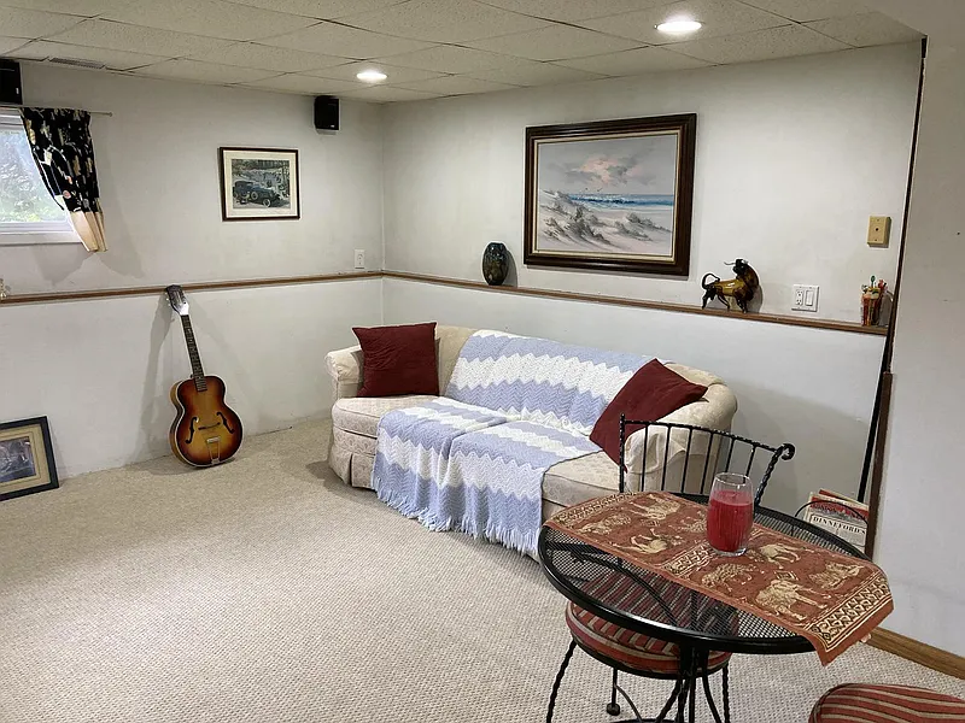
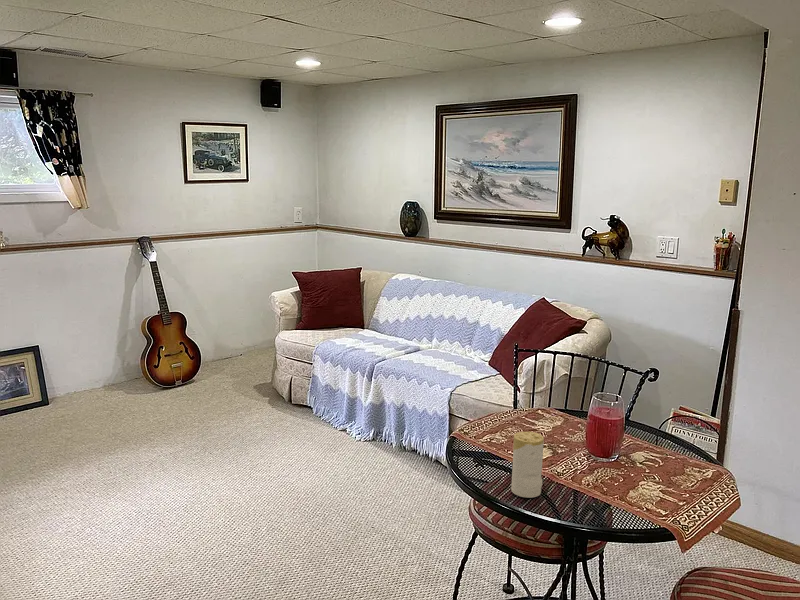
+ candle [510,431,545,499]
